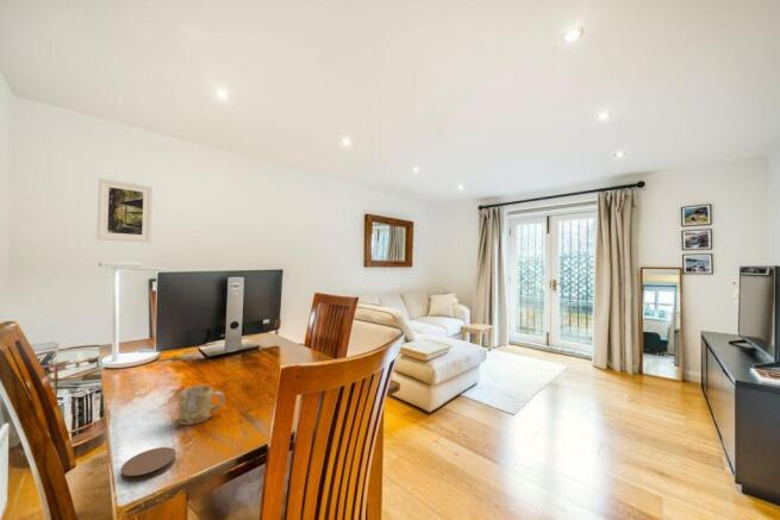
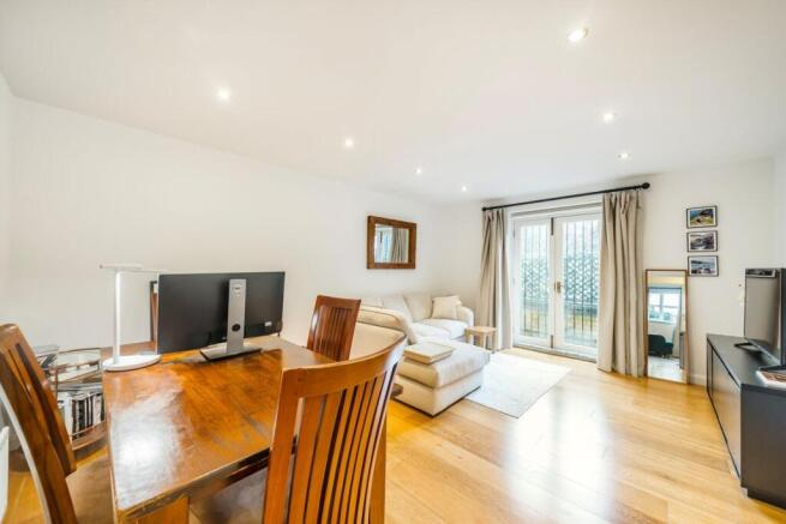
- coaster [120,446,177,483]
- mug [177,384,225,426]
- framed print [95,177,154,244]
